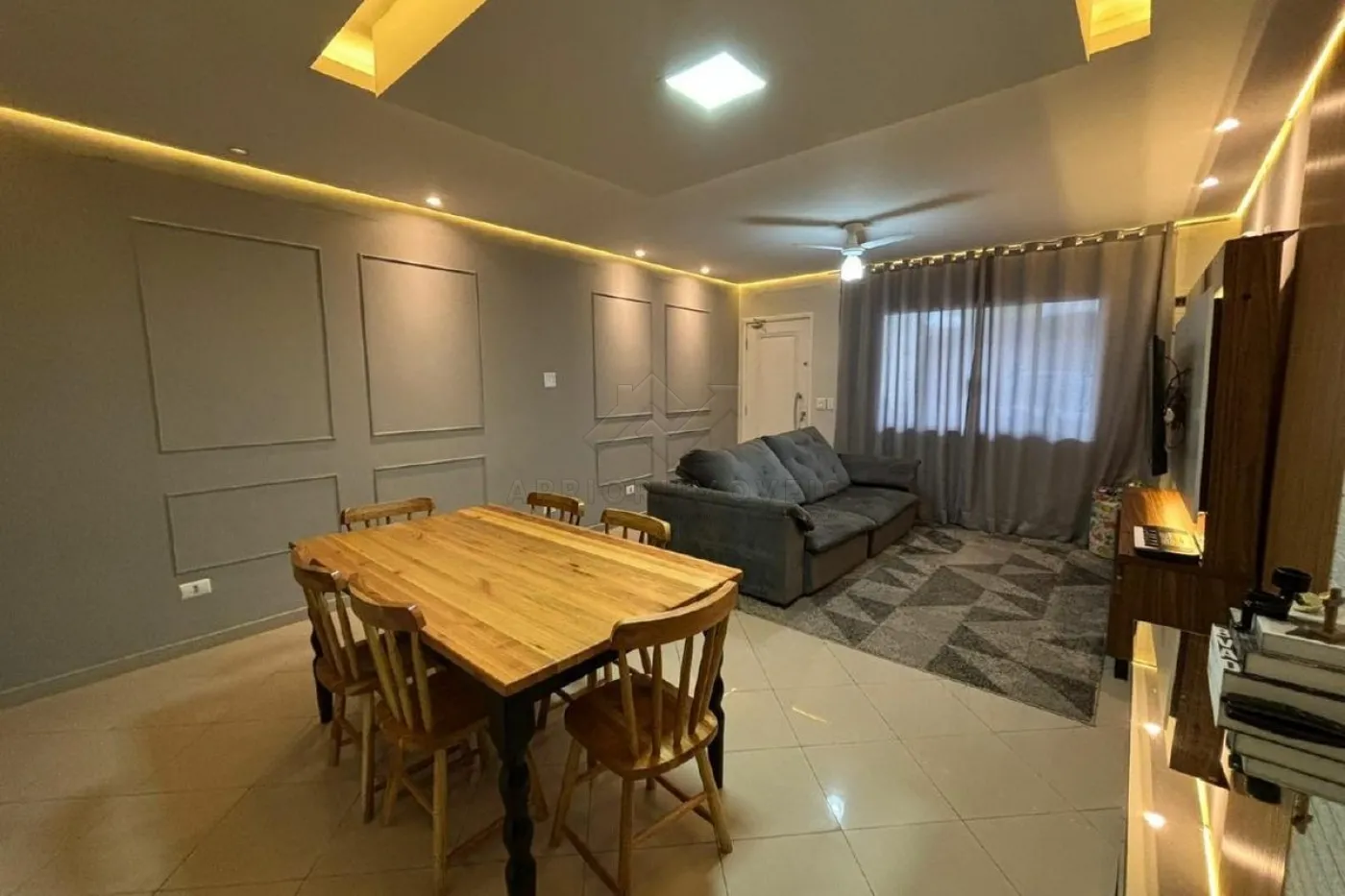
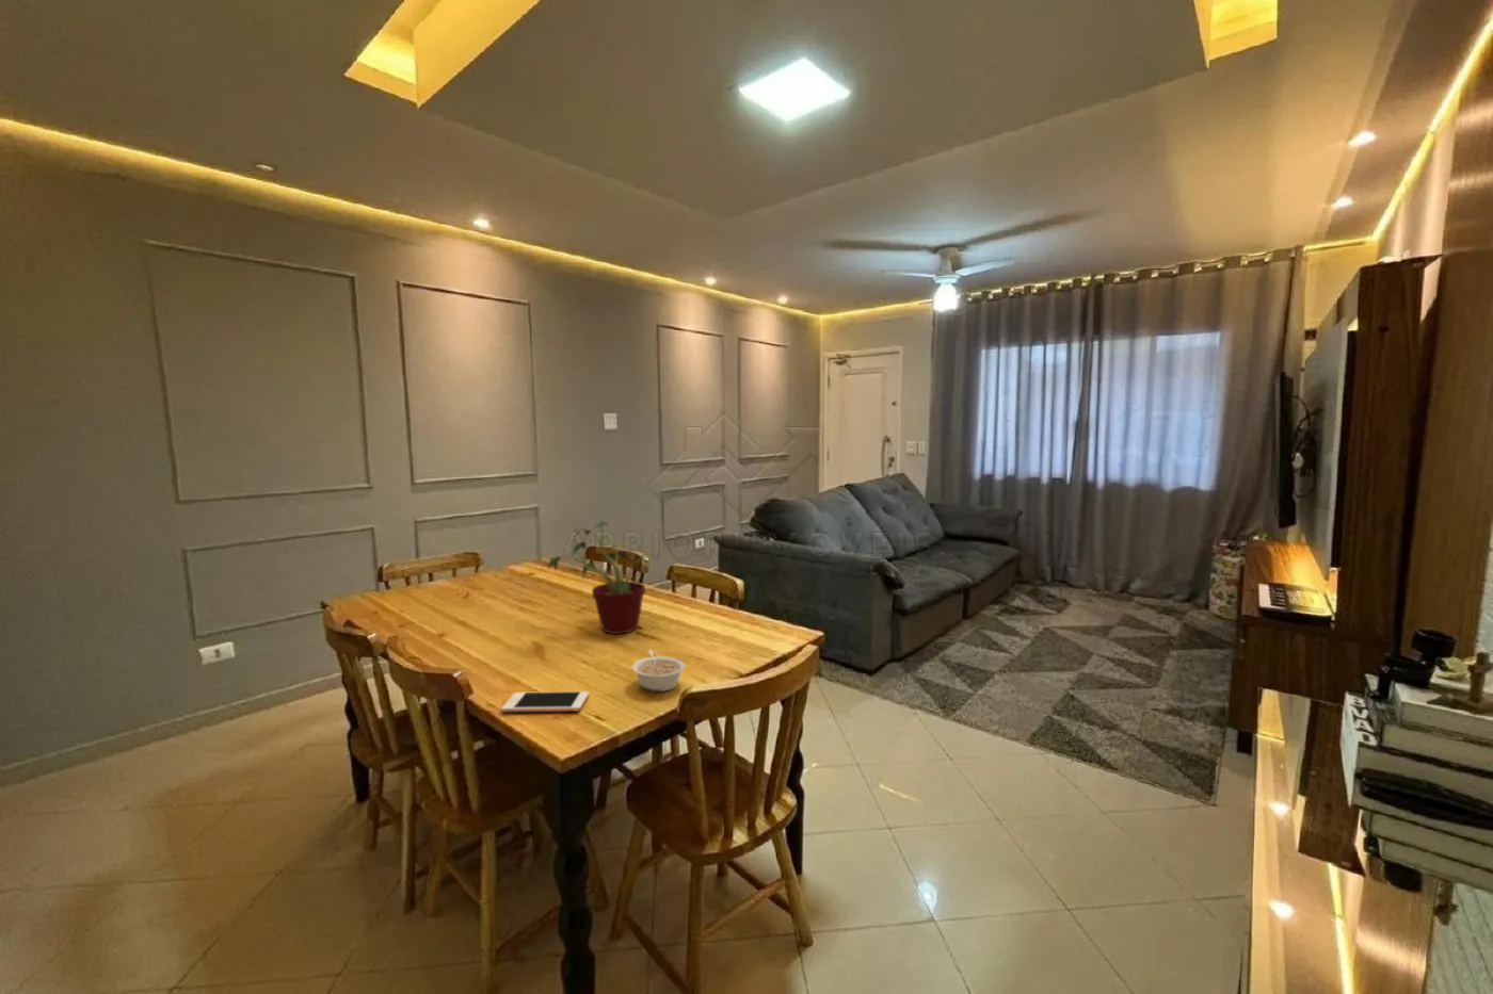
+ cell phone [501,690,589,712]
+ legume [631,648,686,692]
+ potted plant [545,519,649,635]
